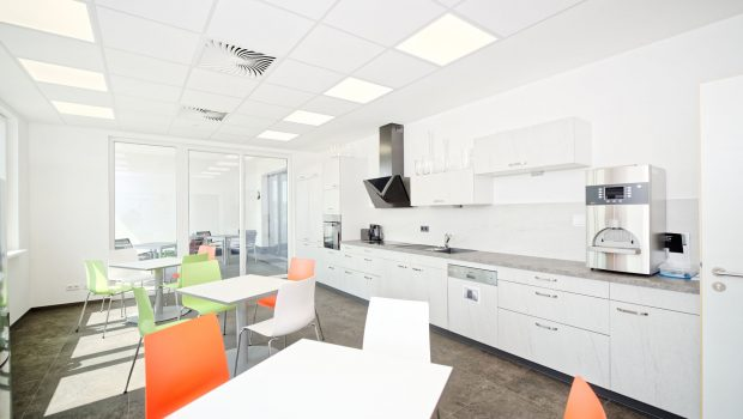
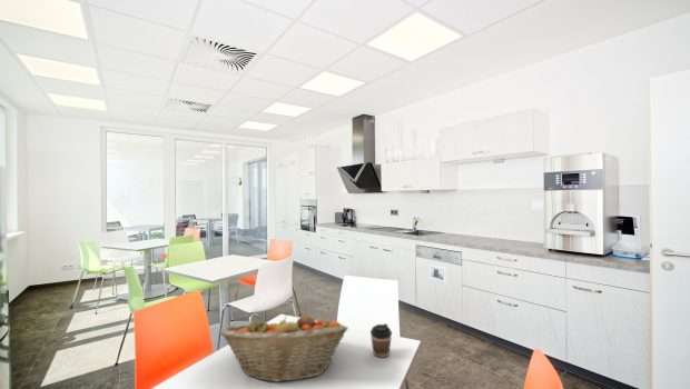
+ coffee cup [369,322,393,359]
+ fruit basket [218,312,349,383]
